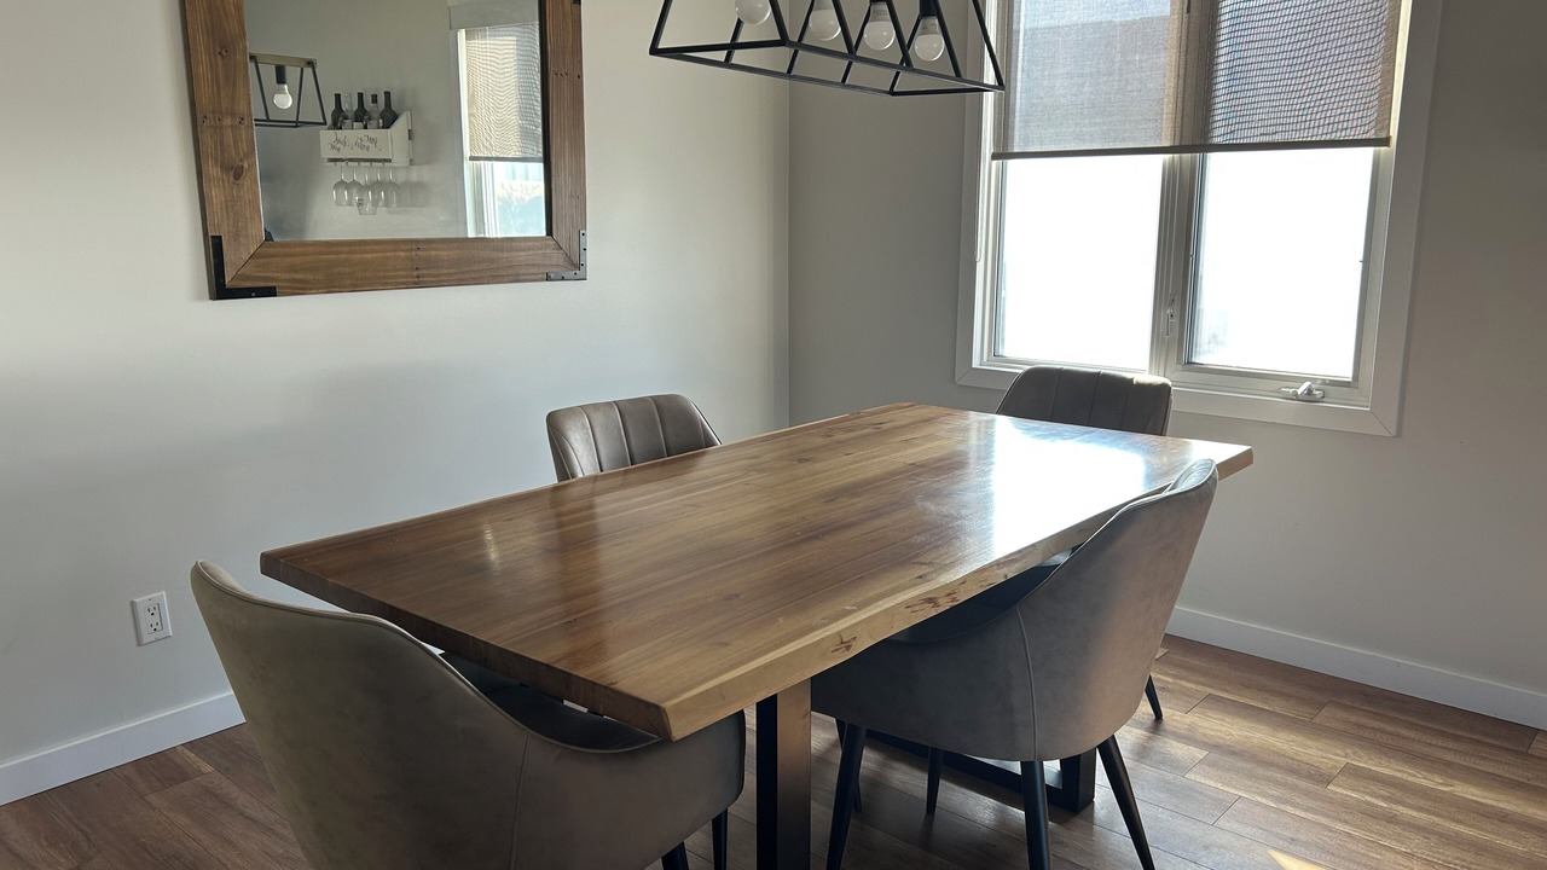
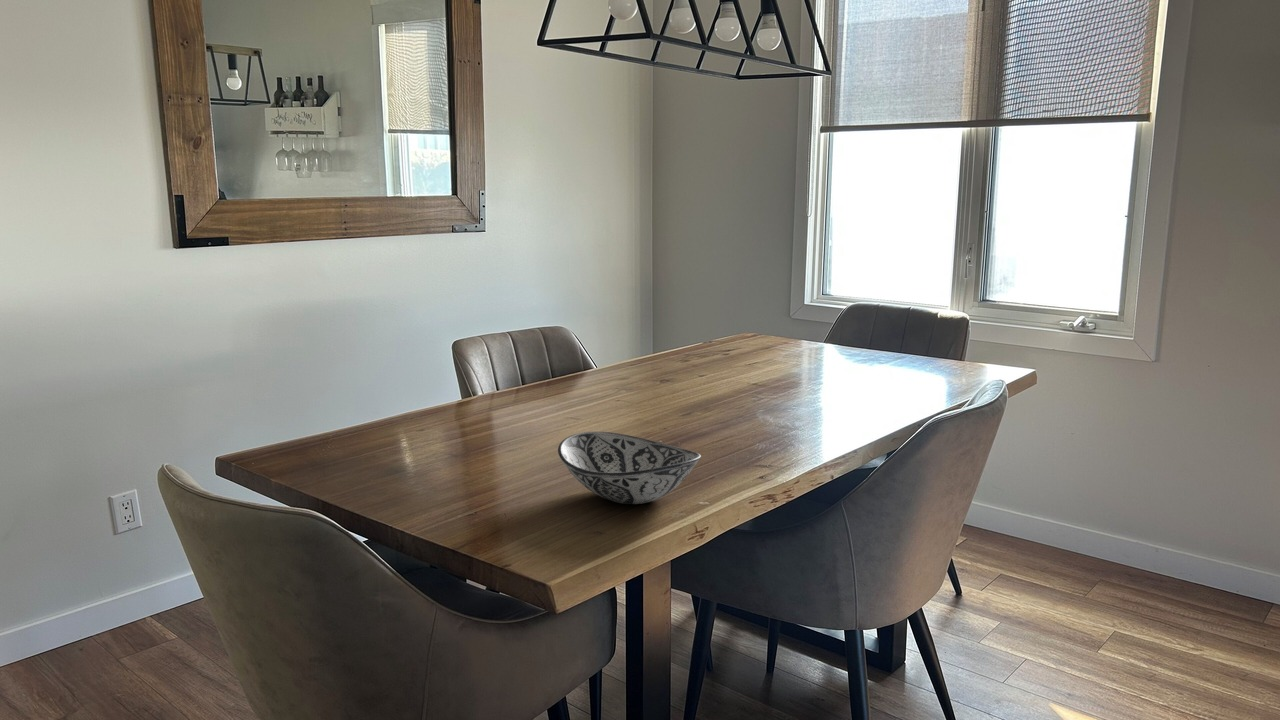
+ decorative bowl [557,431,702,505]
